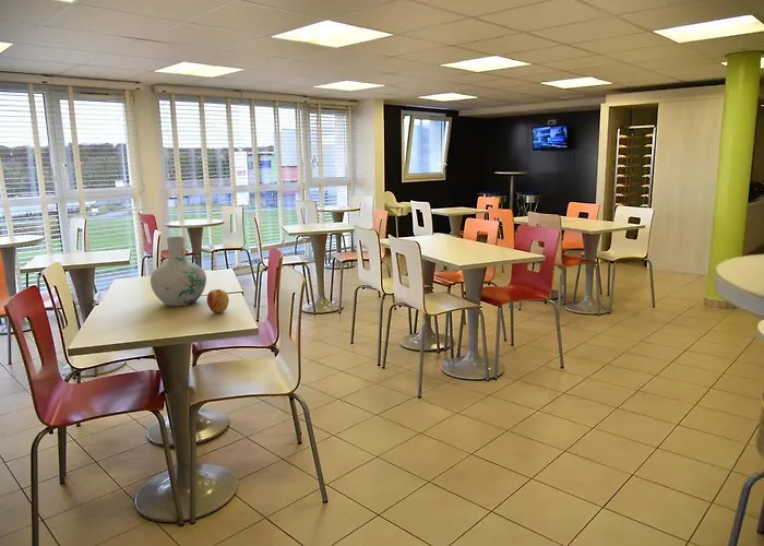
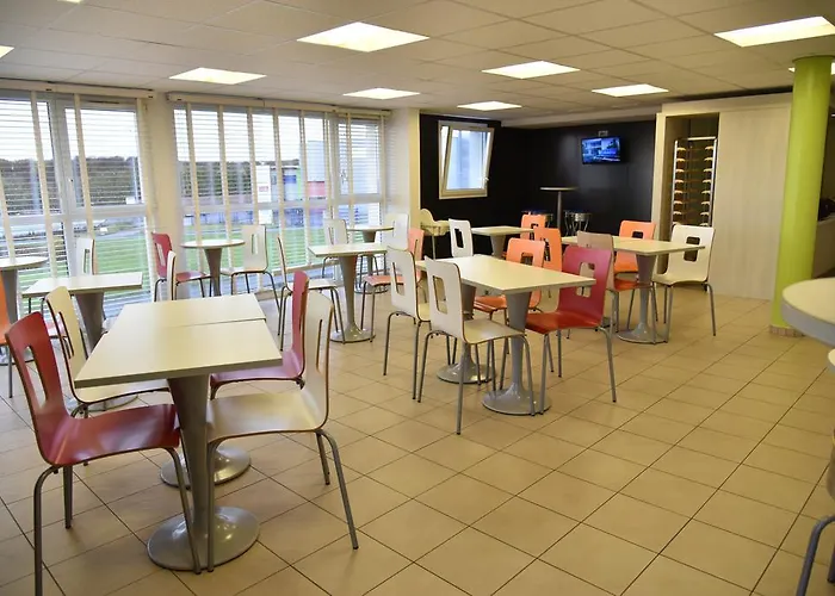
- vase [150,236,207,307]
- apple [206,288,230,314]
